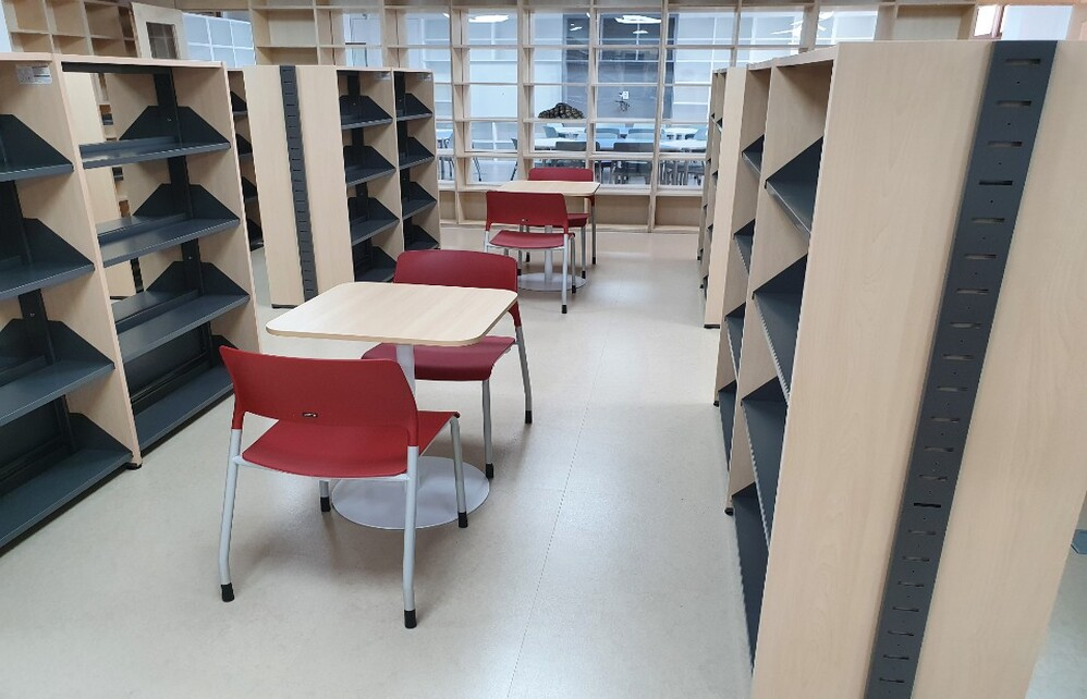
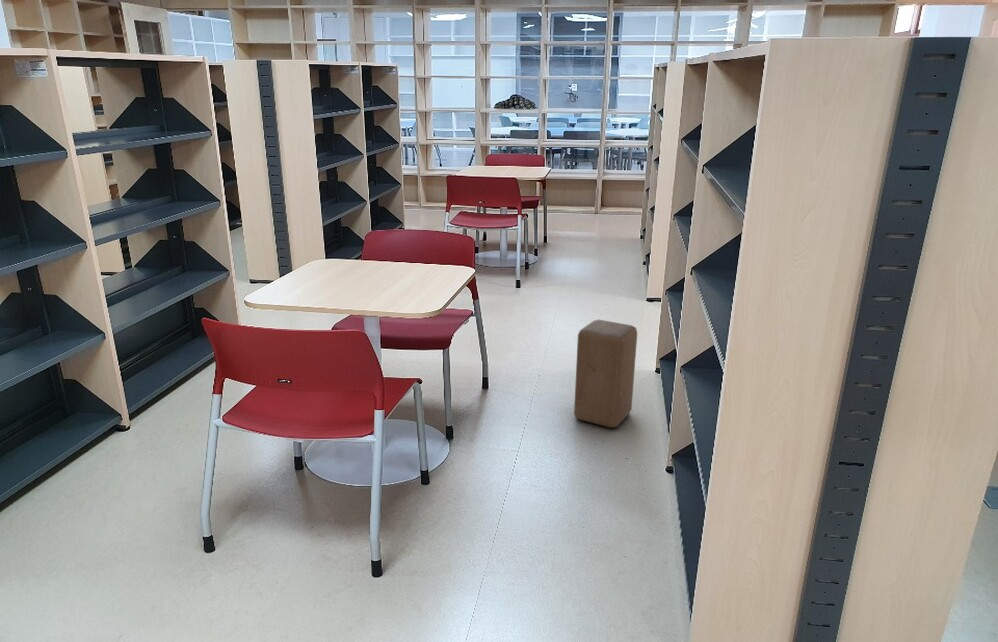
+ stool [573,319,638,429]
